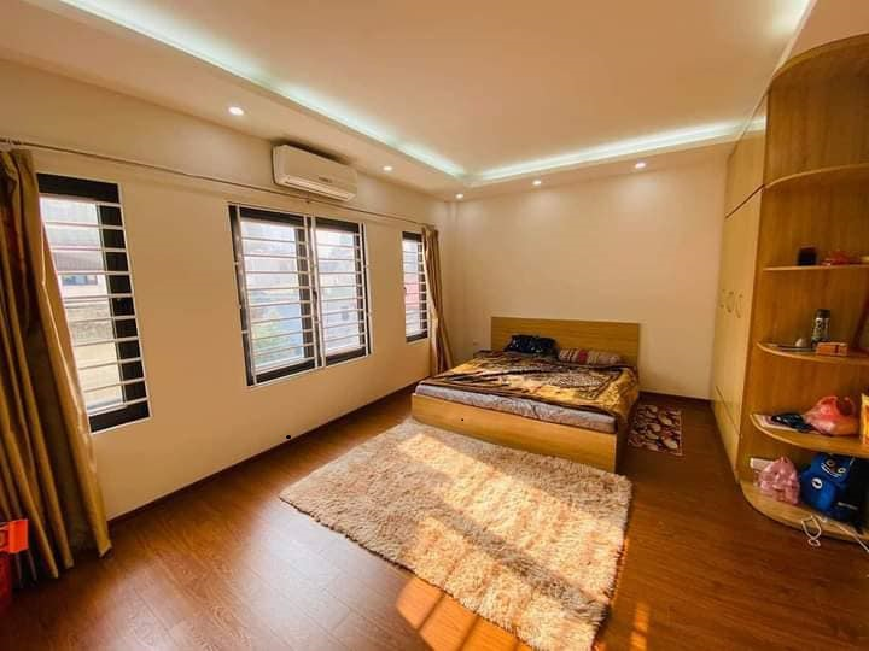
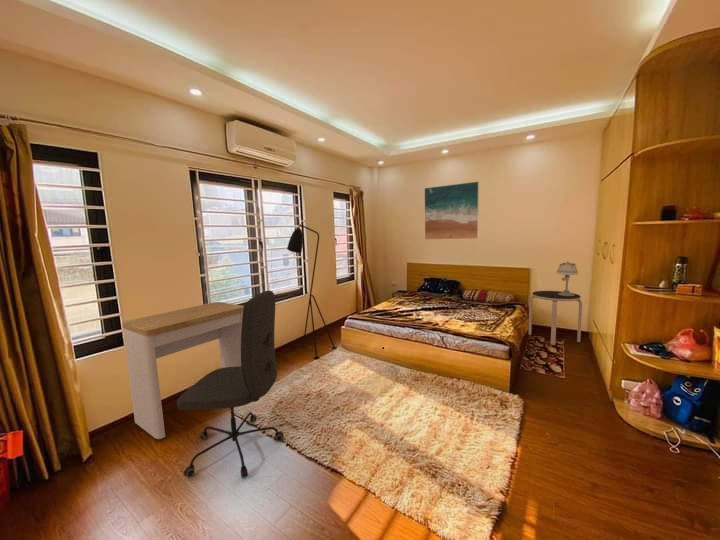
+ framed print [423,180,480,241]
+ desk [121,301,245,440]
+ table lamp [555,261,579,296]
+ office chair [176,289,284,479]
+ side table [528,290,583,346]
+ floor lamp [286,223,338,360]
